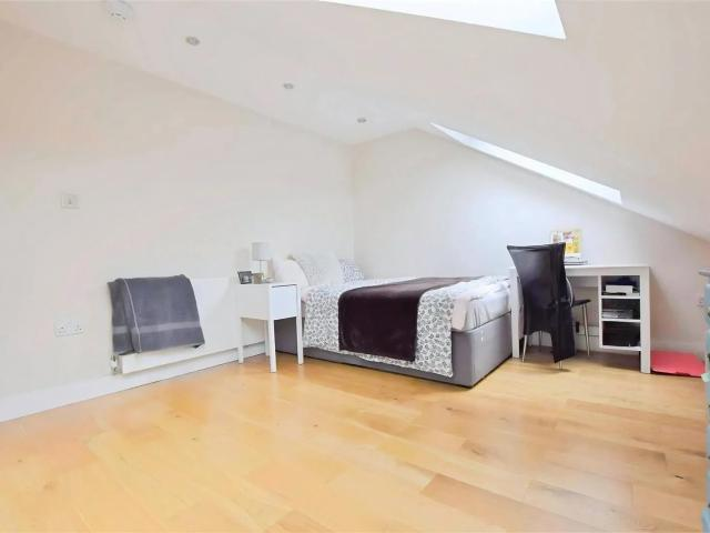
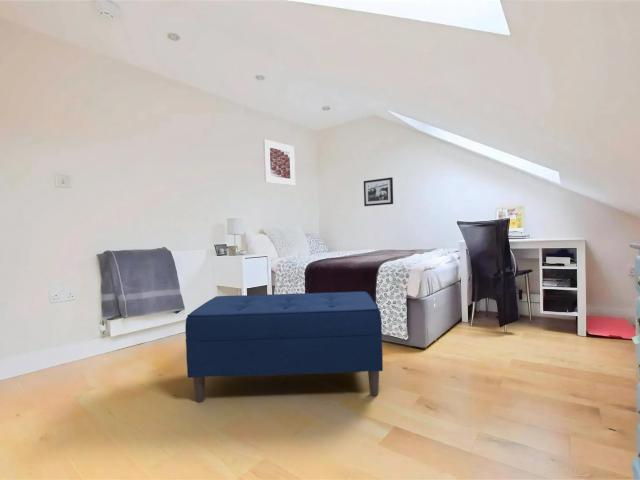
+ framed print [262,138,296,187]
+ picture frame [363,176,394,207]
+ bench [184,290,384,404]
